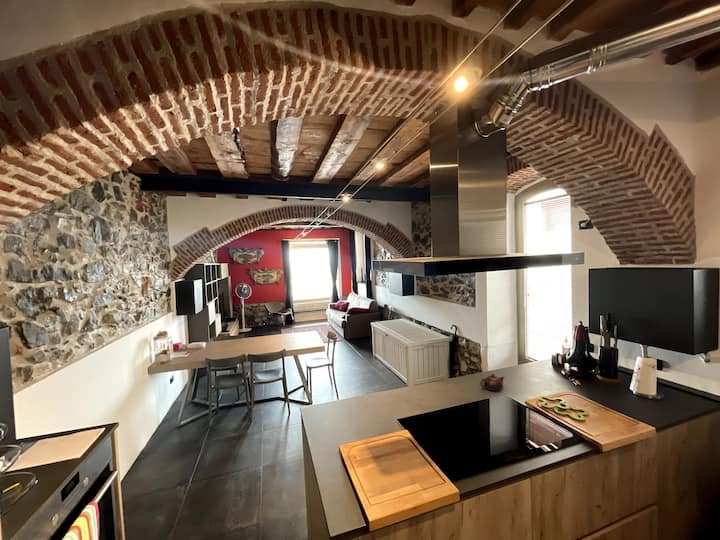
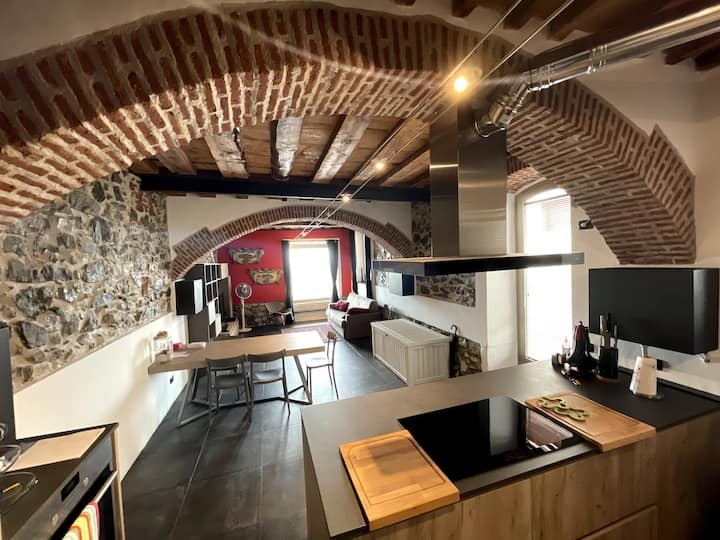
- teapot [479,373,505,392]
